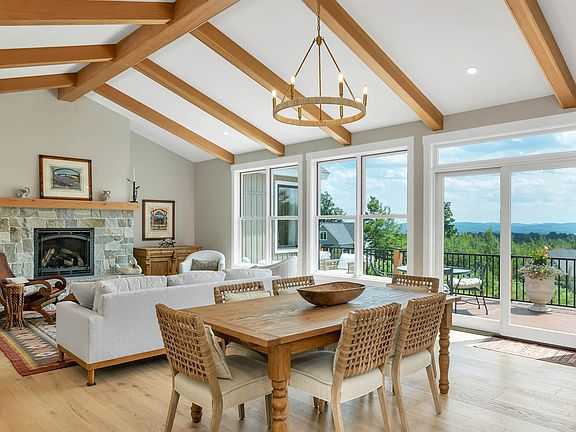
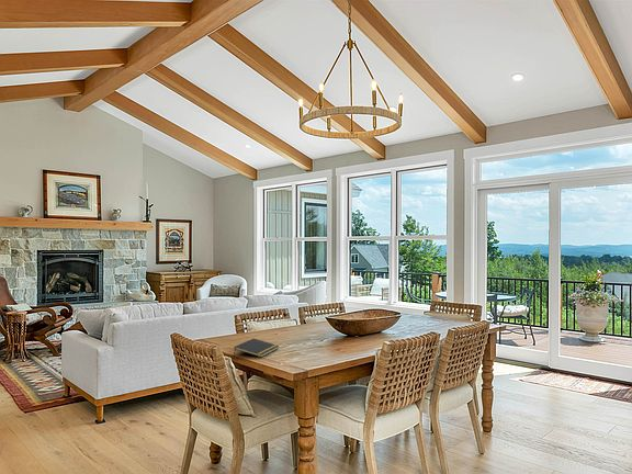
+ notepad [233,338,280,358]
